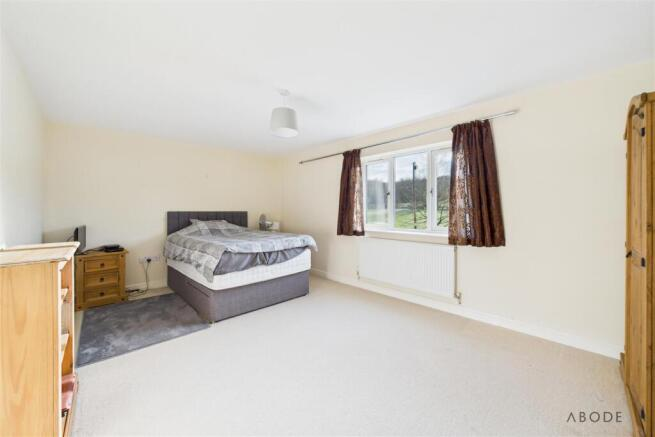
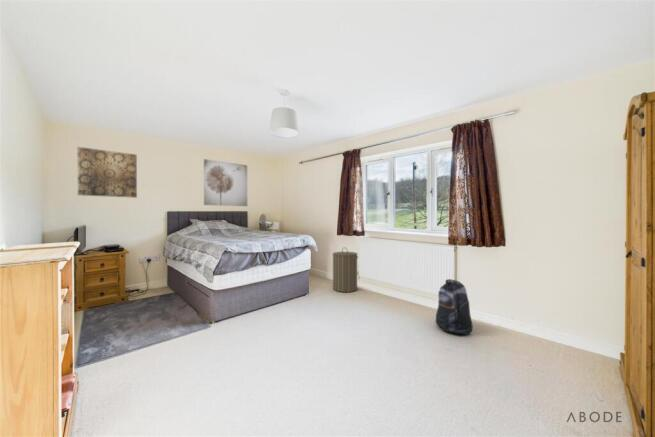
+ laundry hamper [332,246,359,293]
+ backpack [434,278,474,336]
+ wall art [203,158,248,207]
+ wall art [77,146,138,199]
